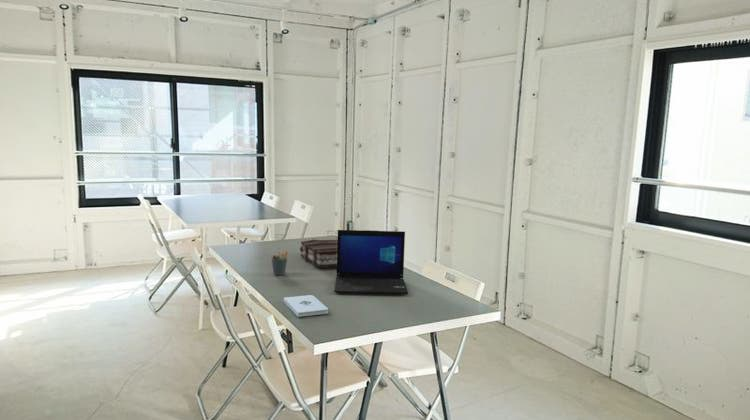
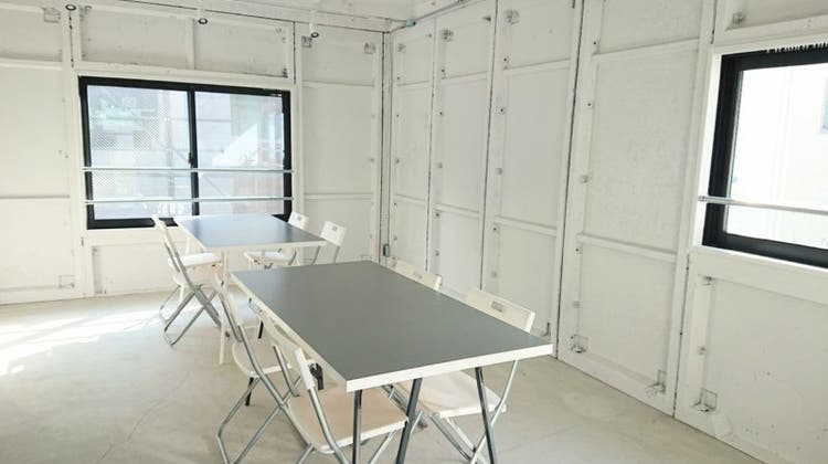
- laptop [333,229,409,295]
- notepad [283,294,329,318]
- pen holder [270,247,289,276]
- book [299,239,337,269]
